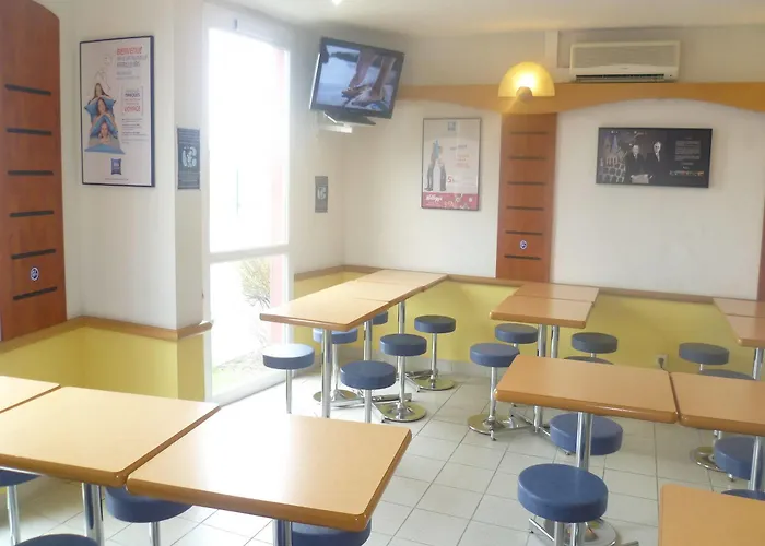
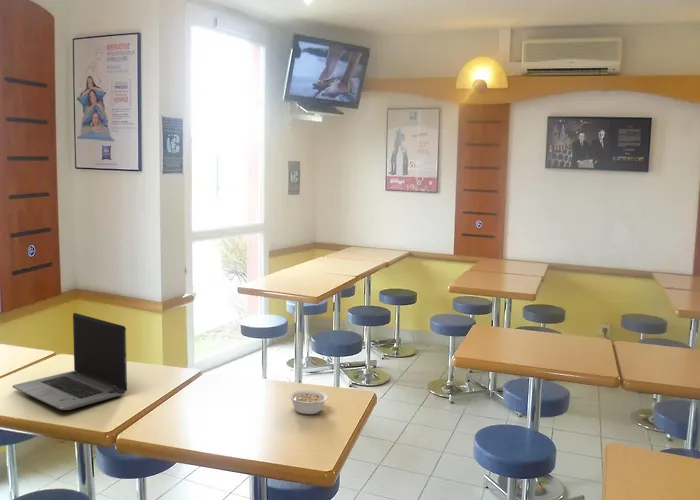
+ laptop computer [11,312,128,411]
+ legume [288,389,329,415]
